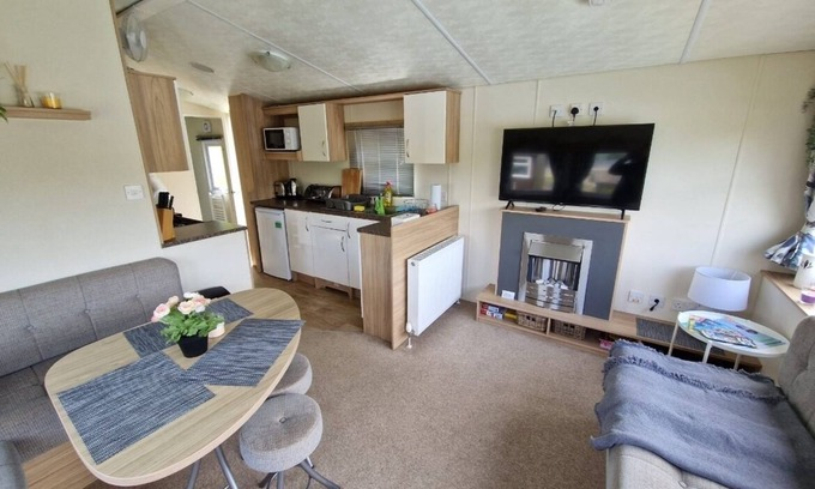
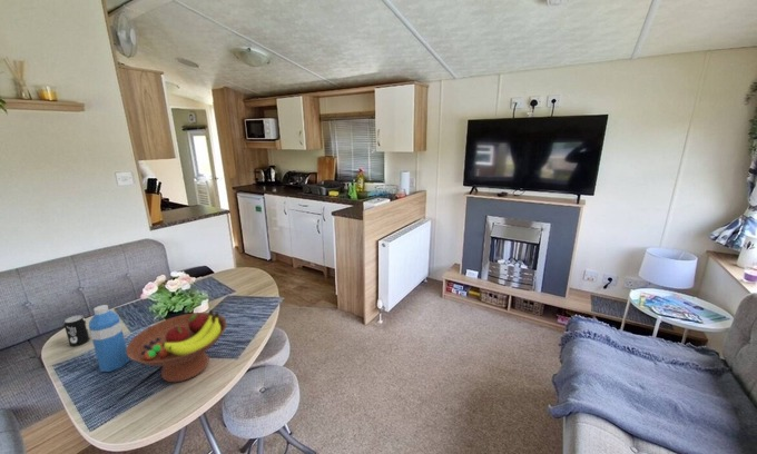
+ water bottle [88,304,130,373]
+ beverage can [63,314,91,347]
+ fruit bowl [126,308,228,383]
